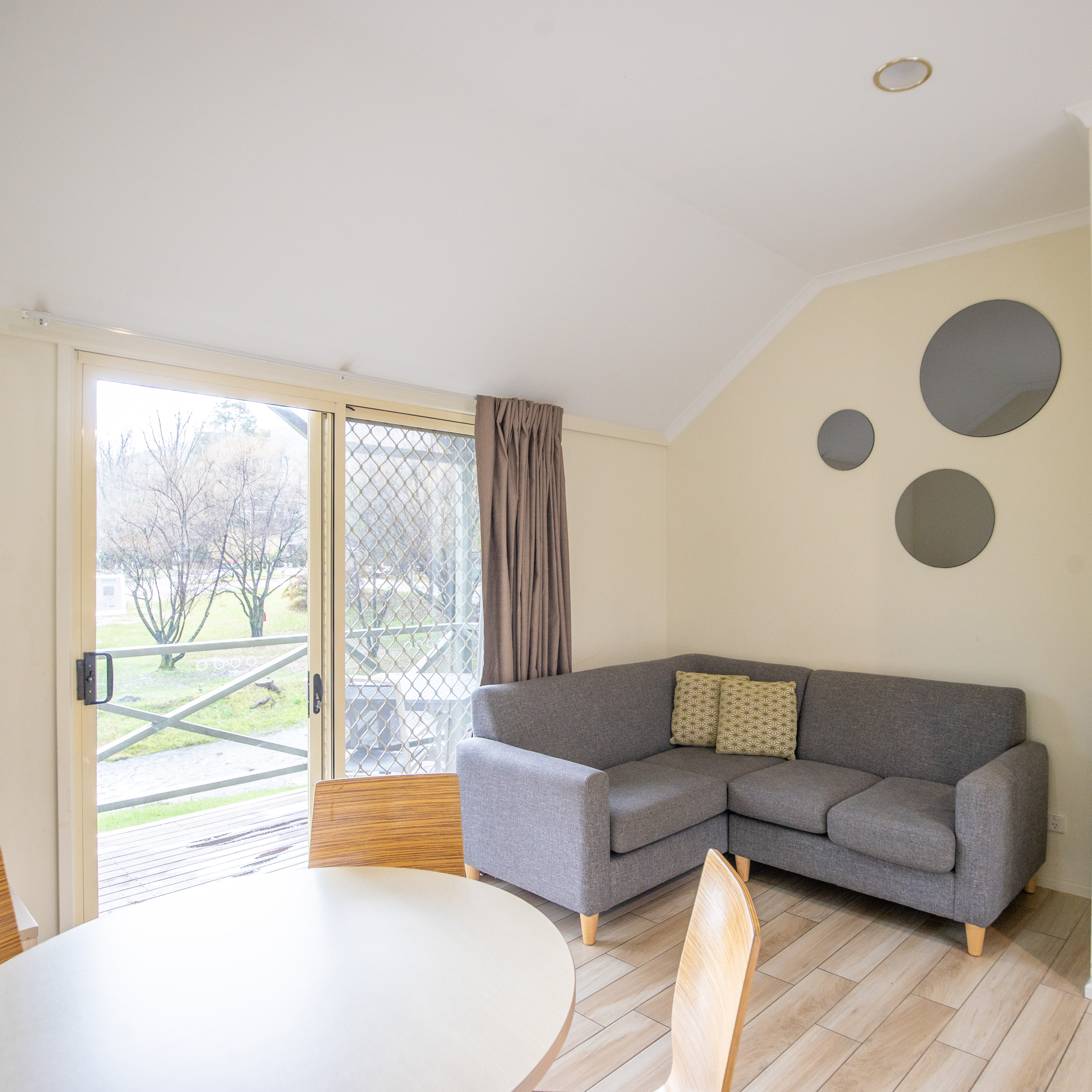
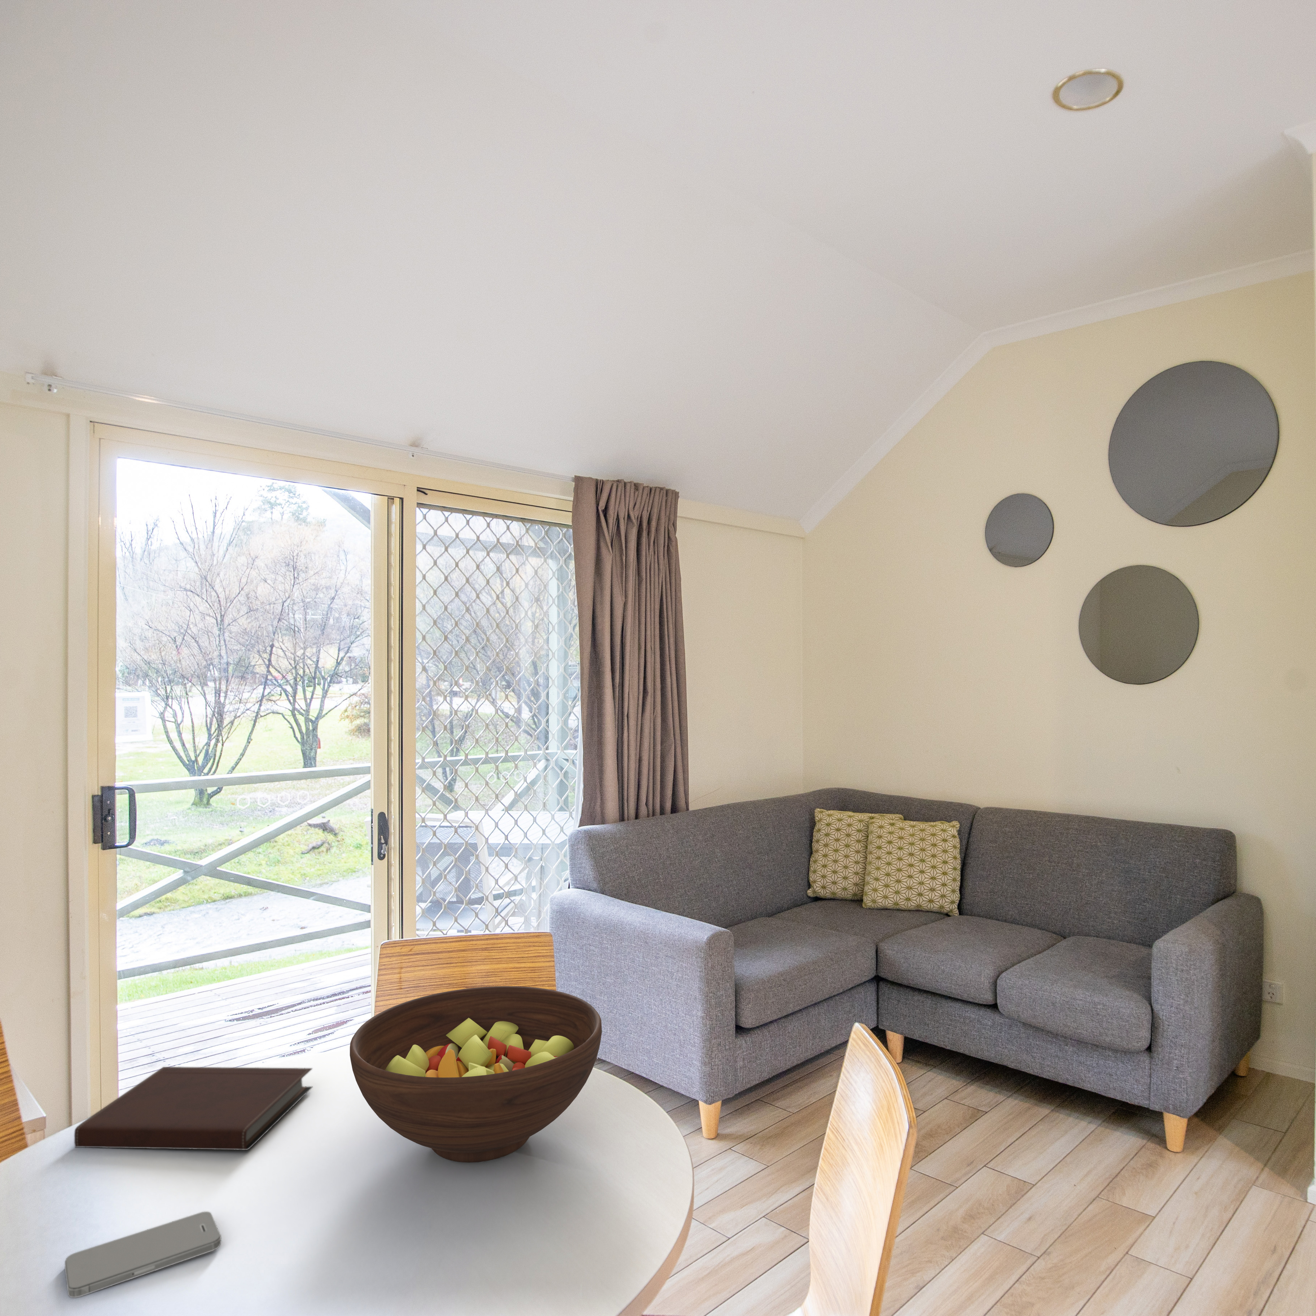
+ notebook [74,1067,313,1151]
+ smartphone [65,1211,222,1298]
+ fruit bowl [349,986,603,1163]
